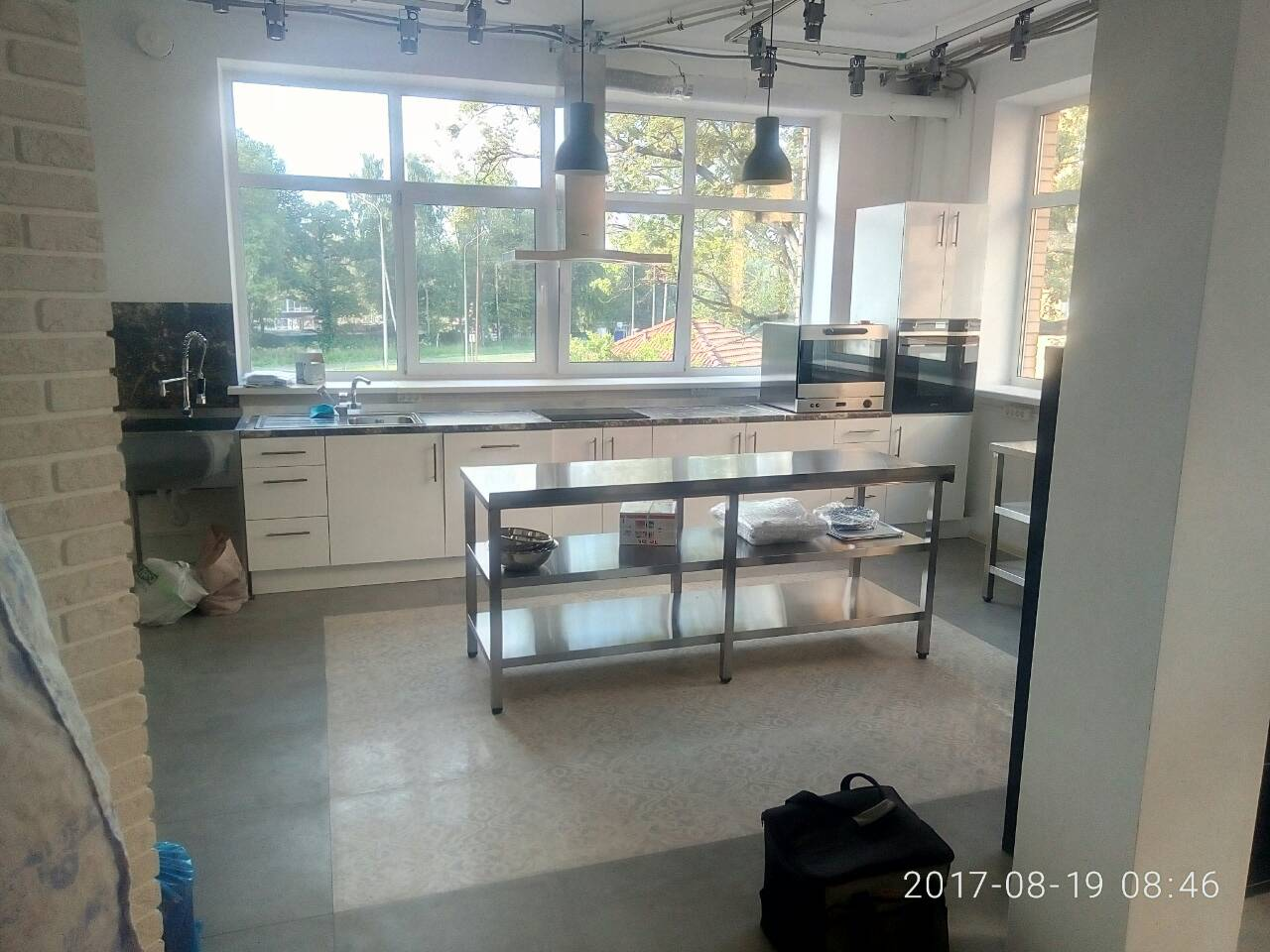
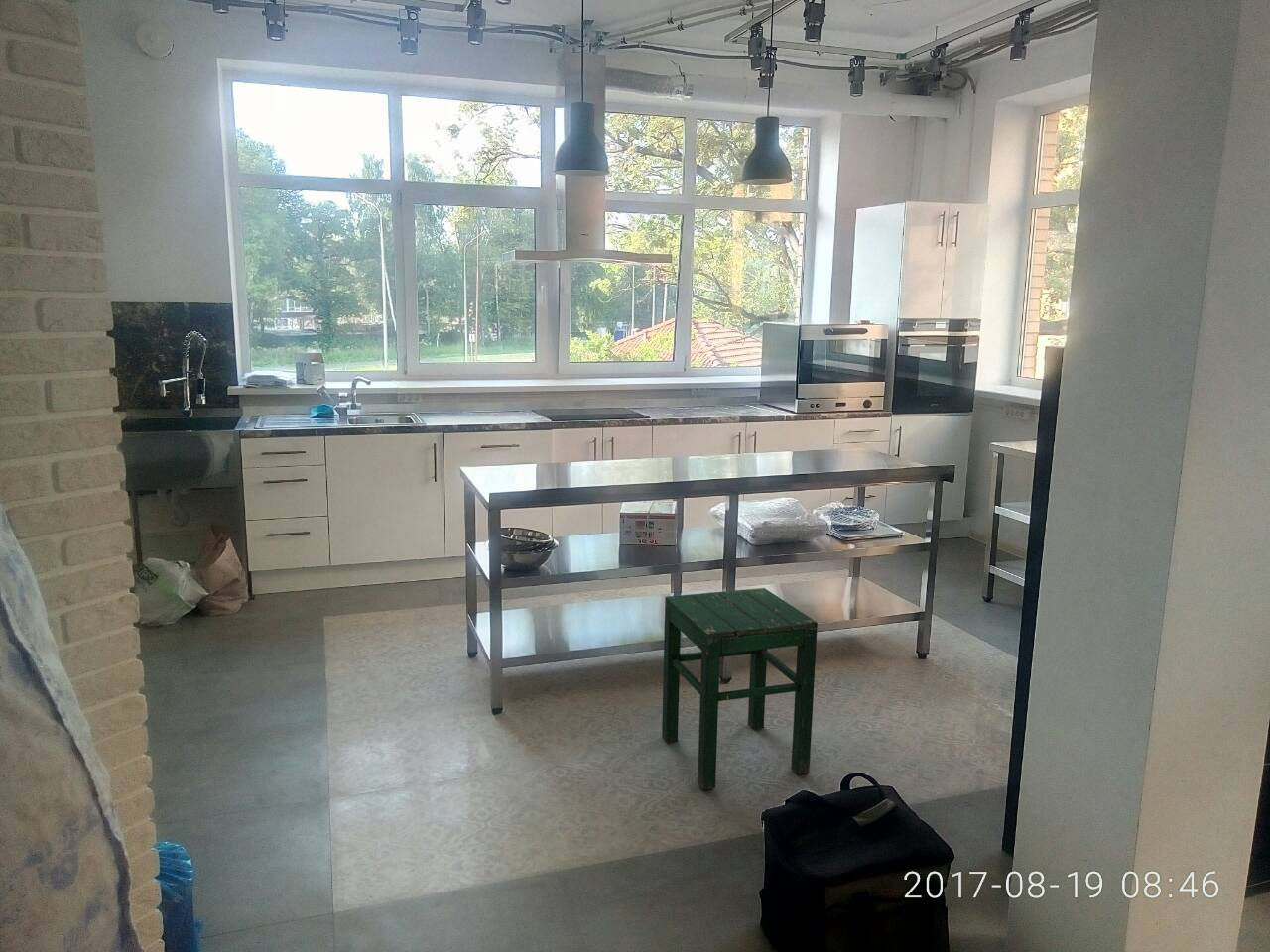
+ stool [661,587,819,791]
